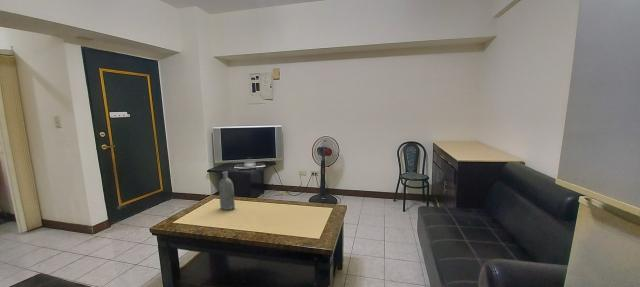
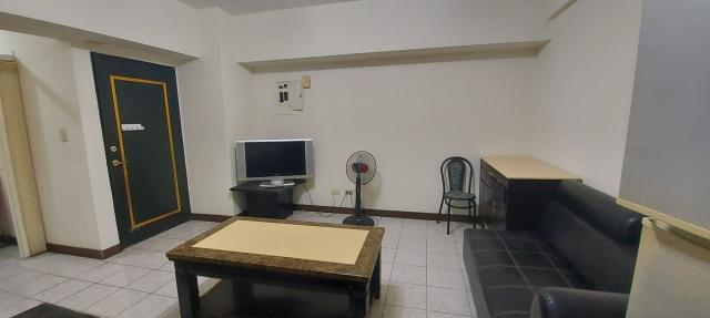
- bottle [218,171,236,211]
